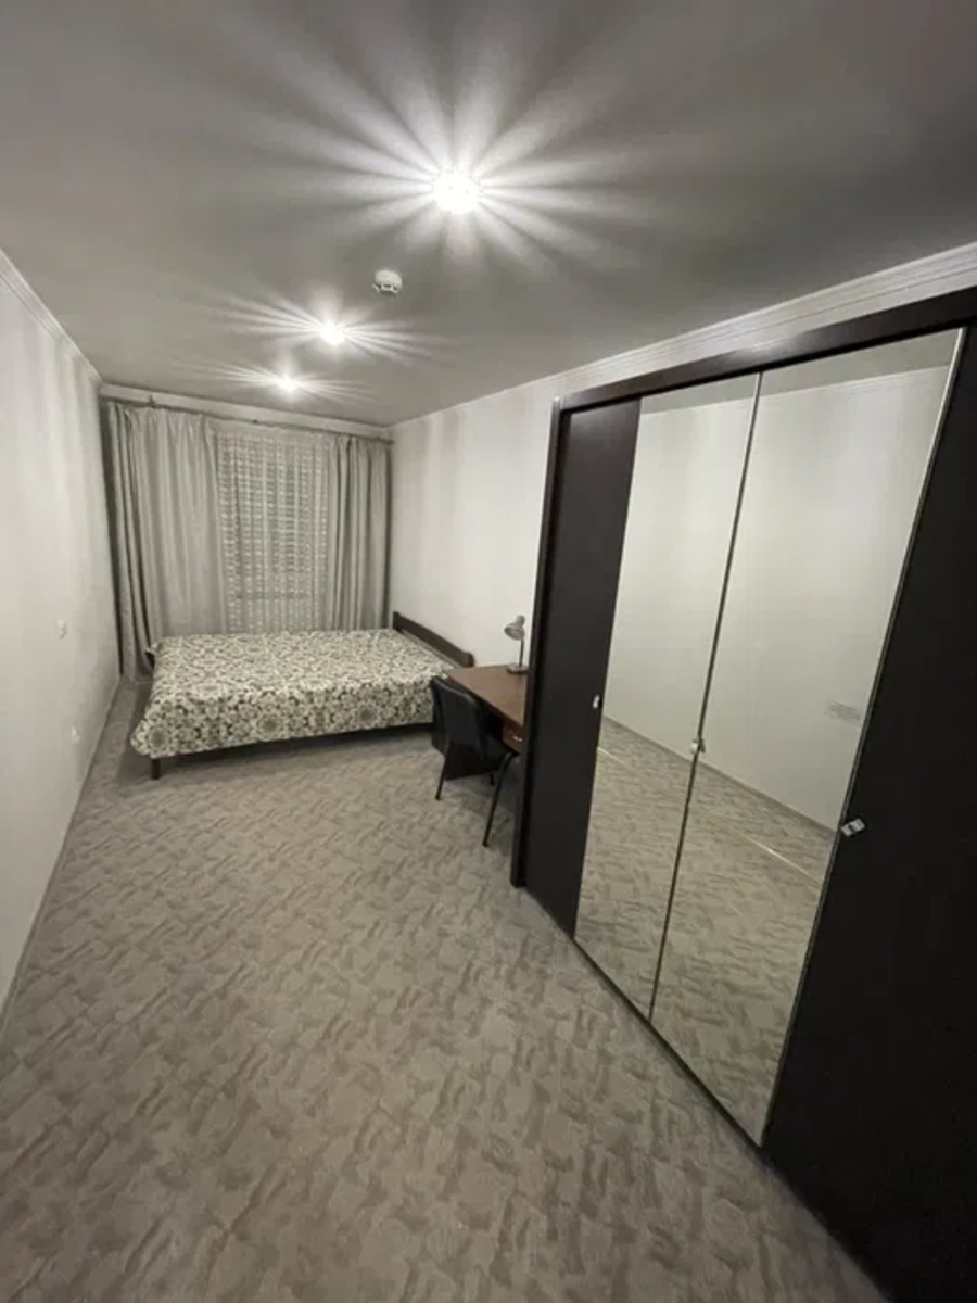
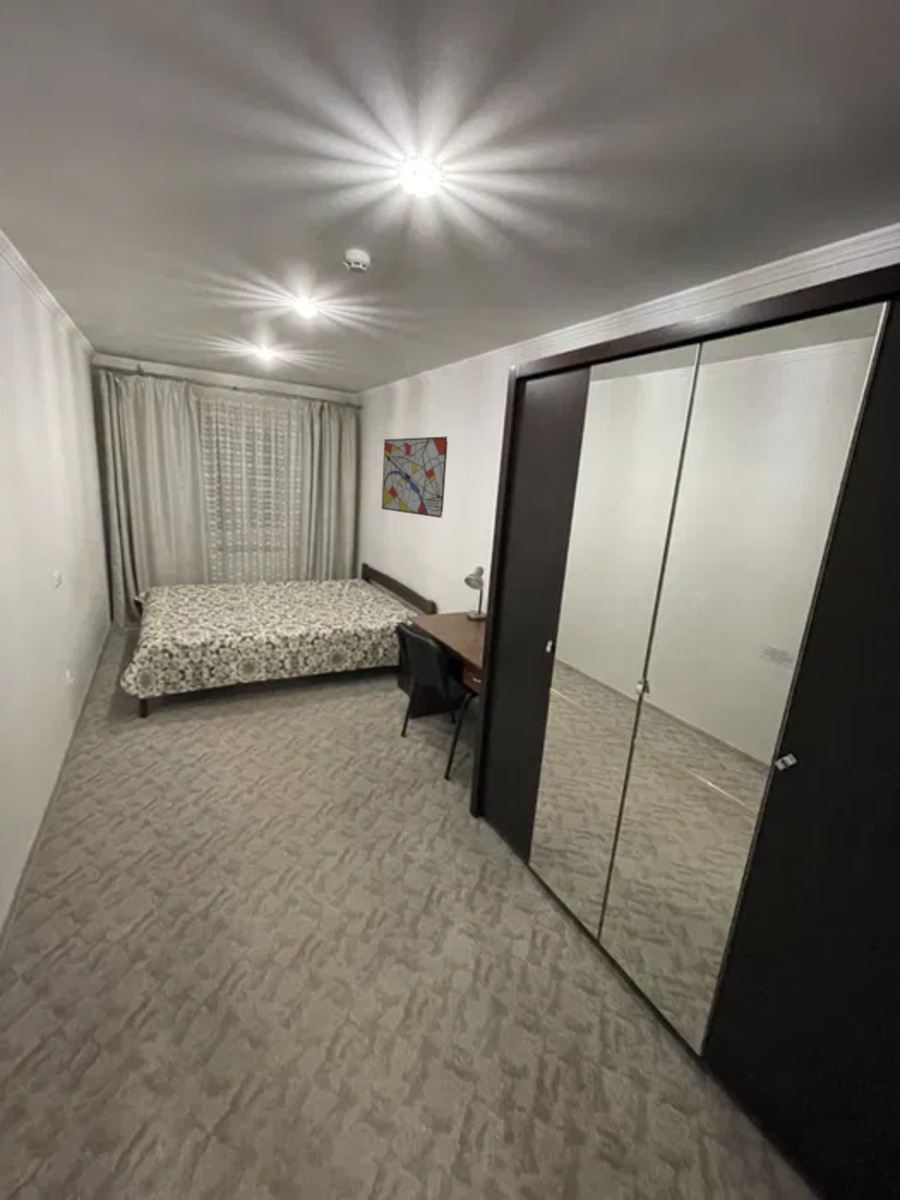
+ wall art [381,436,449,519]
